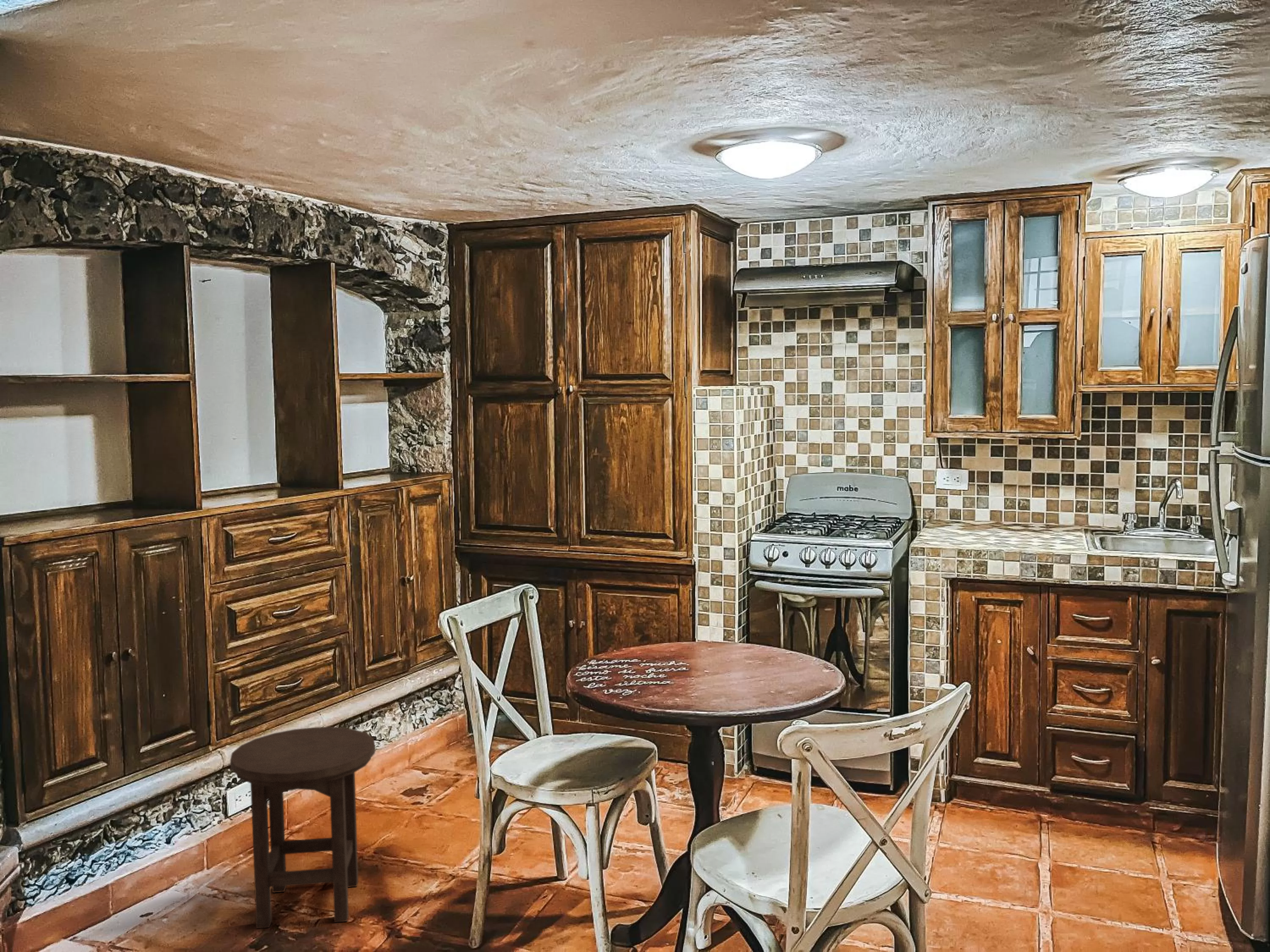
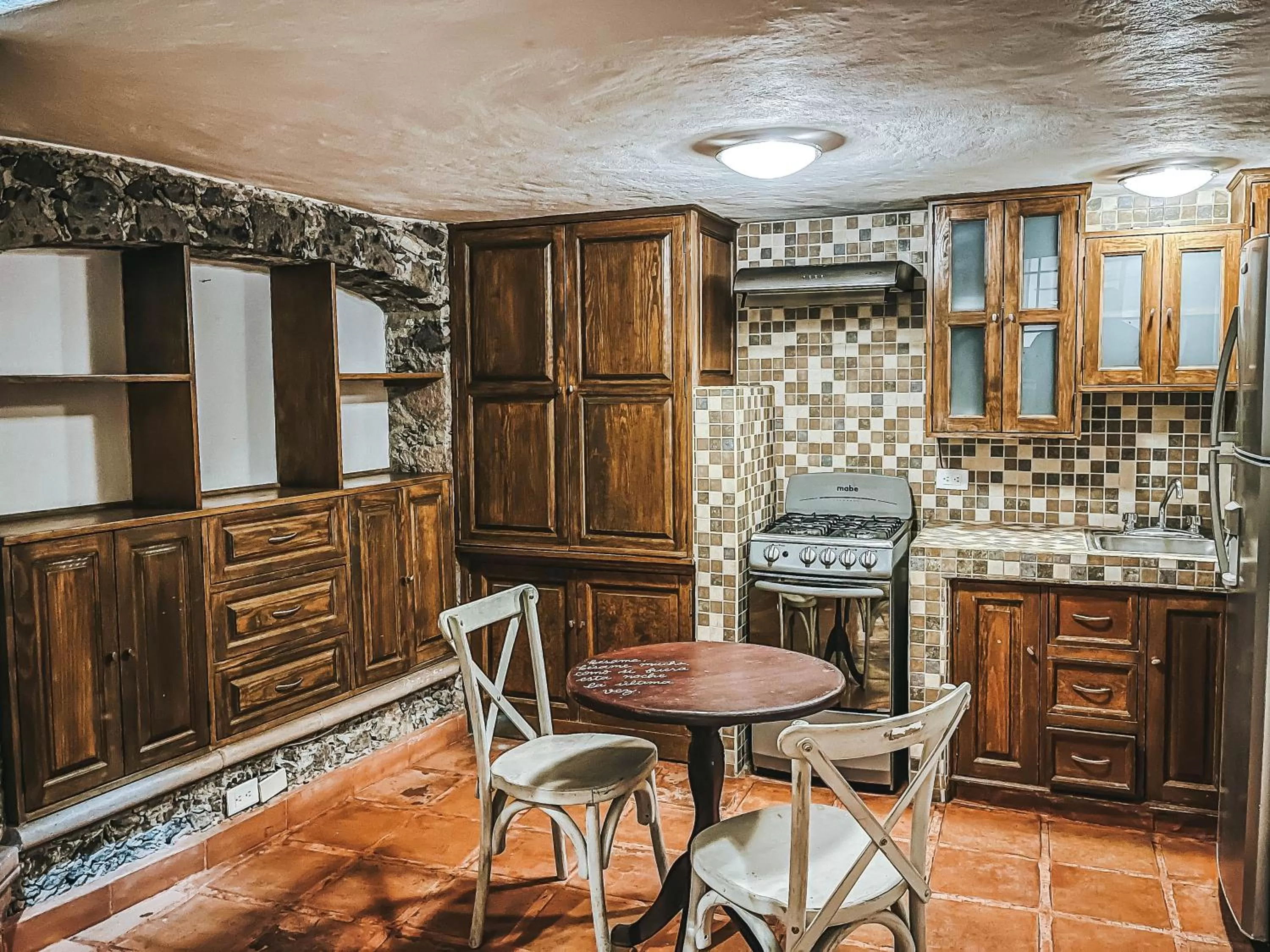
- stool [230,726,375,929]
